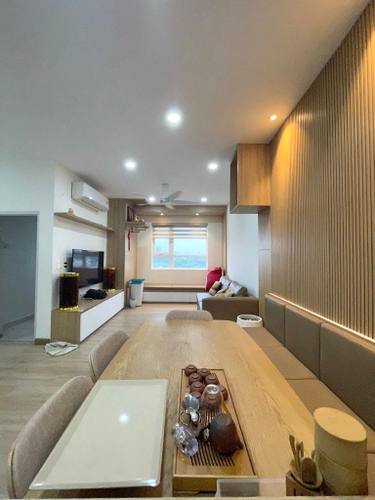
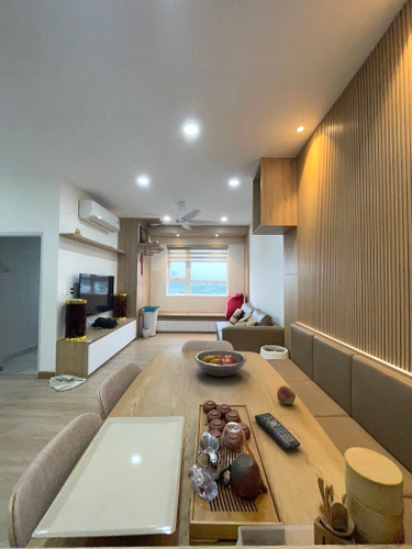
+ fruit [276,385,297,405]
+ remote control [254,412,302,451]
+ fruit bowl [193,349,247,378]
